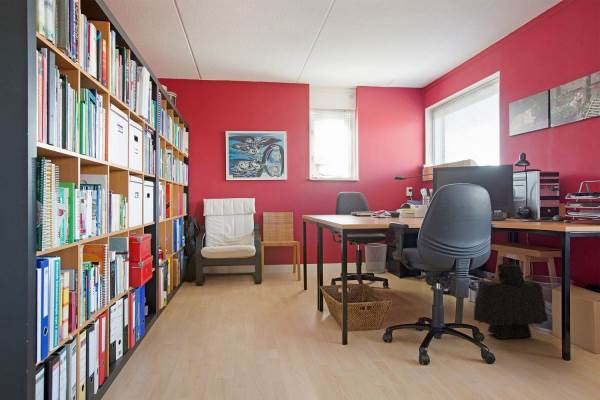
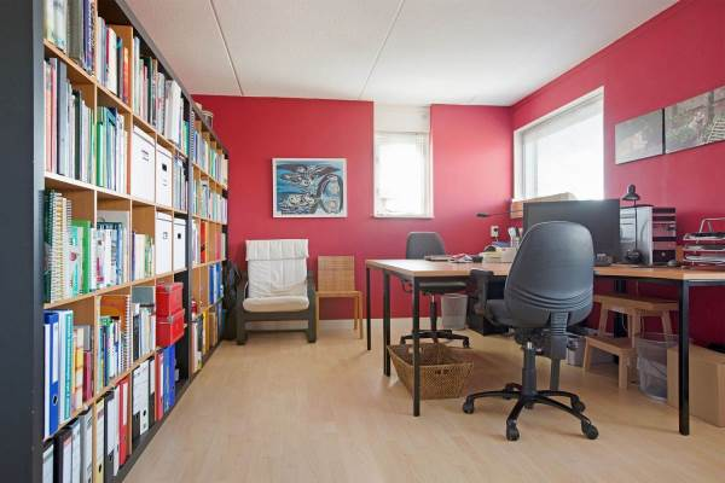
- backpack [473,261,549,340]
